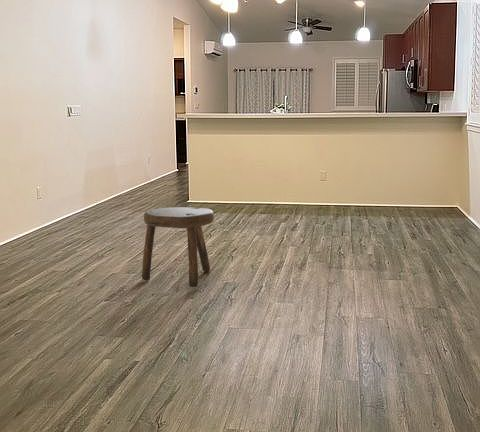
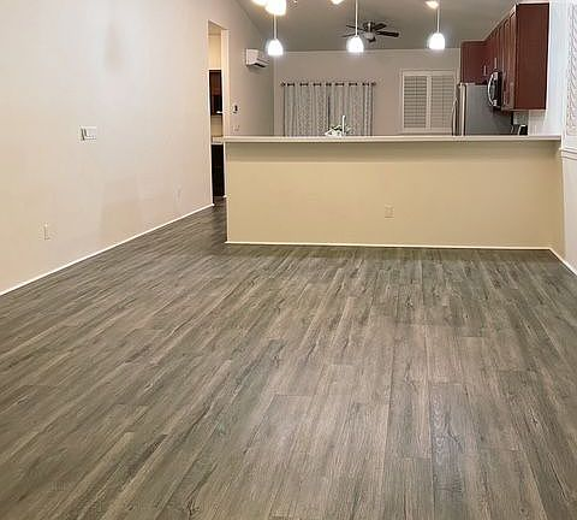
- stool [141,206,215,288]
